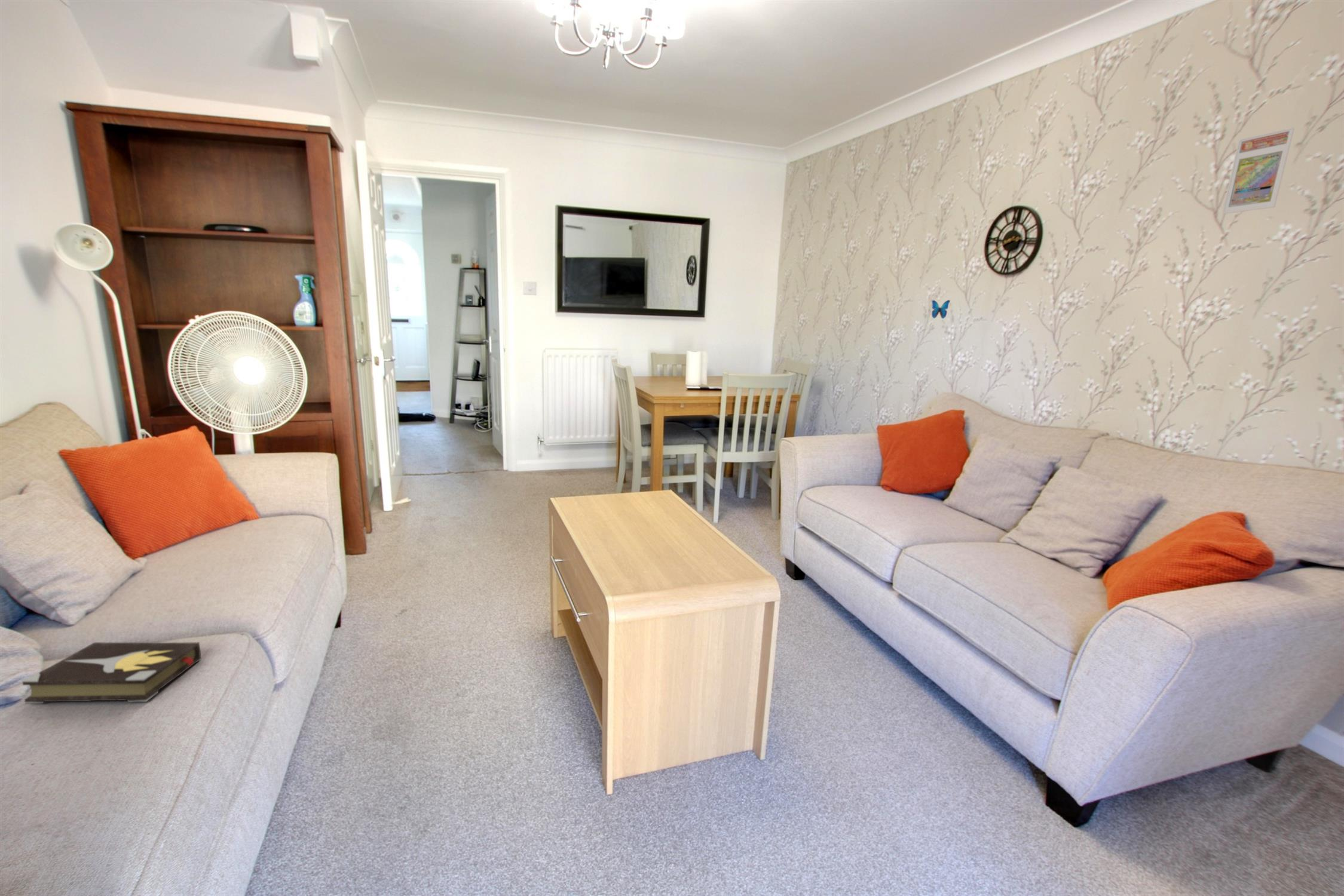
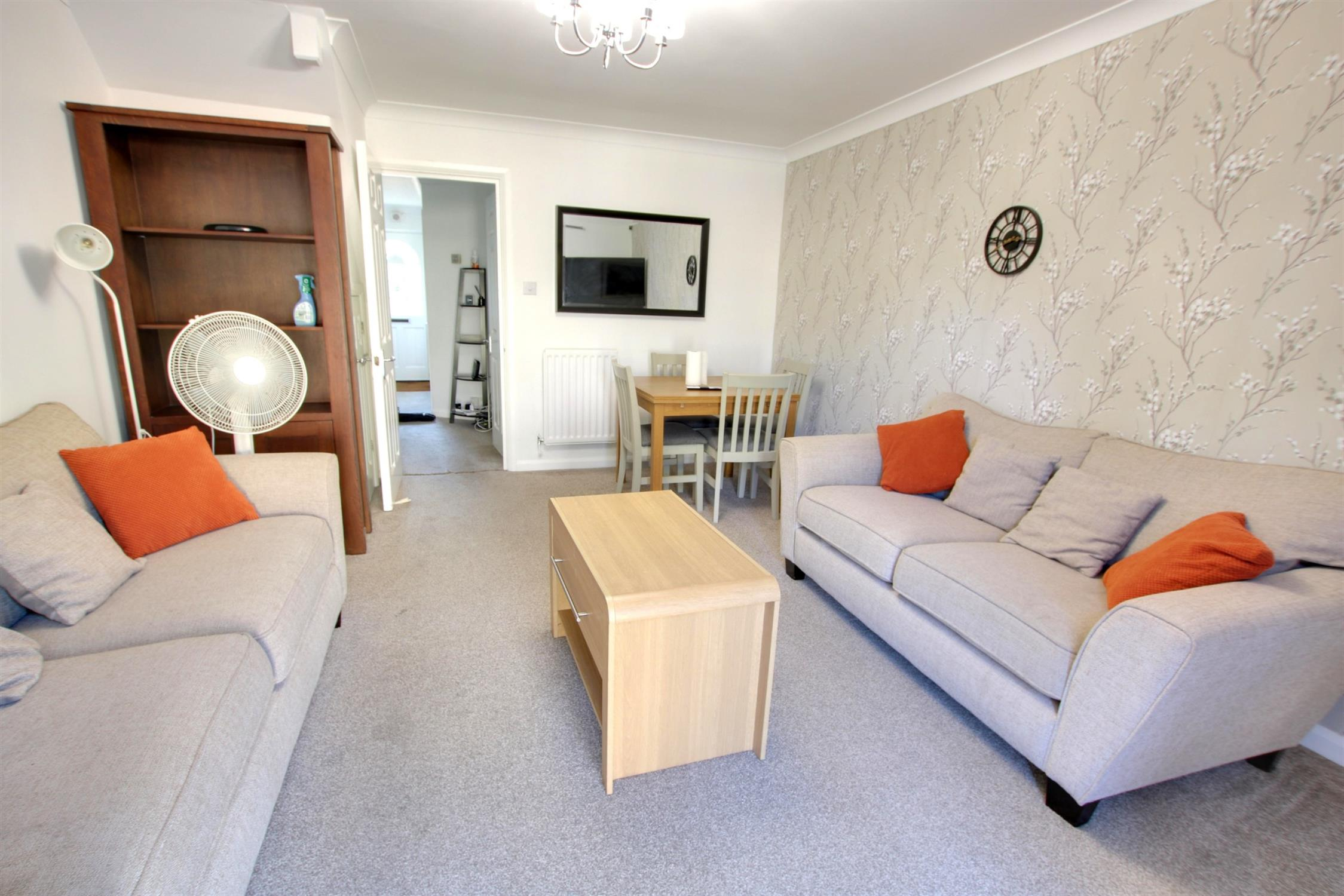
- butterfly [931,299,951,320]
- hardback book [22,642,201,705]
- trading card display case [1221,127,1295,214]
